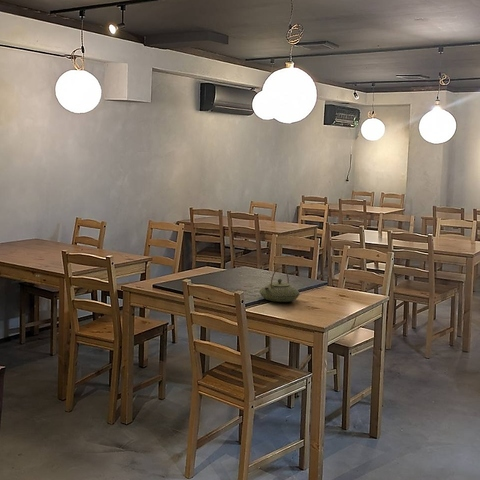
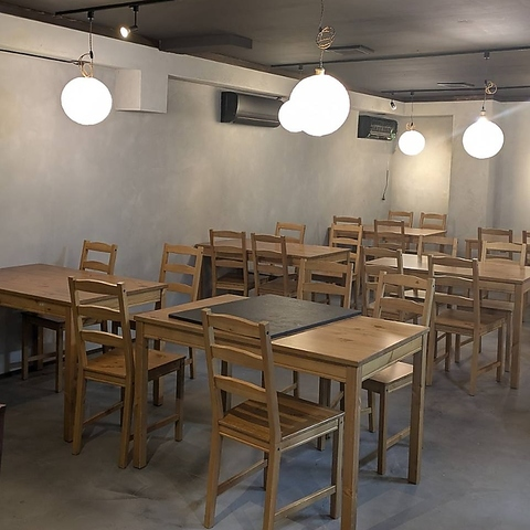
- teapot [258,267,301,303]
